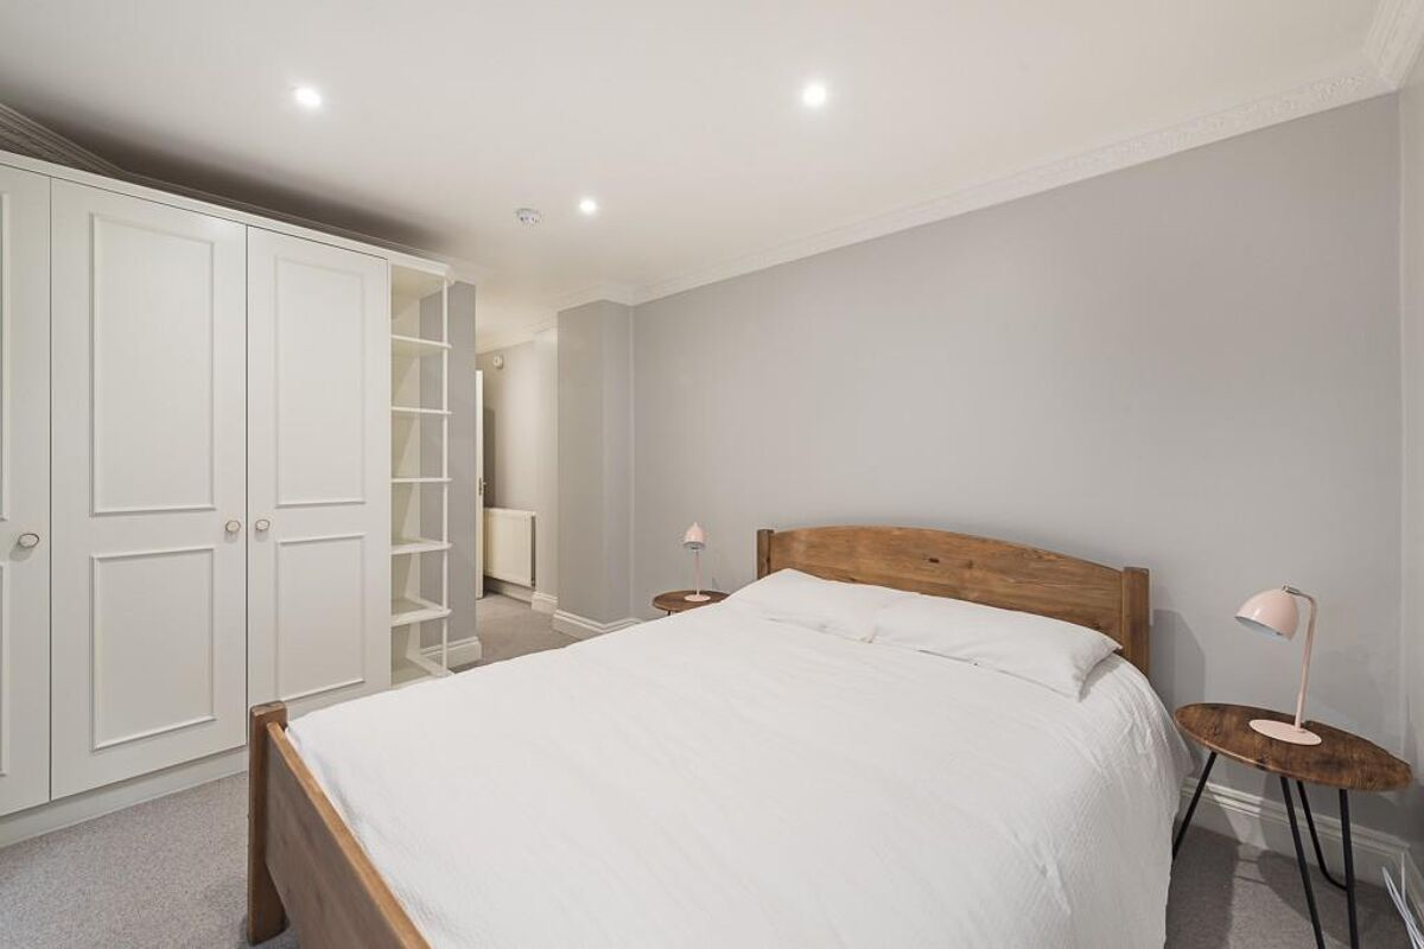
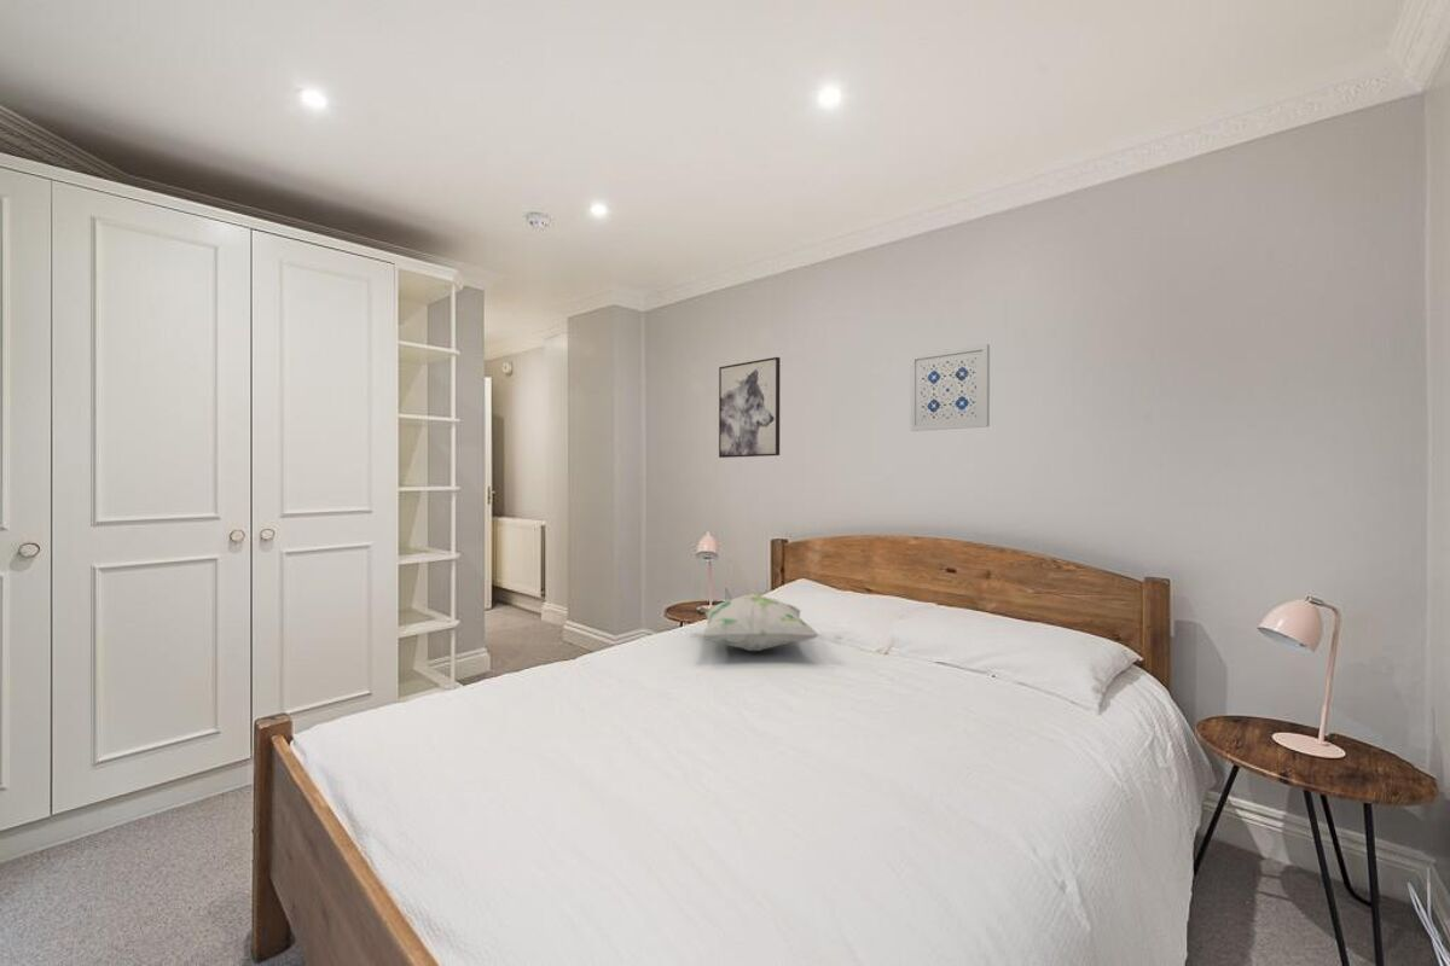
+ decorative pillow [696,593,819,652]
+ wall art [718,356,782,459]
+ wall art [909,343,991,432]
